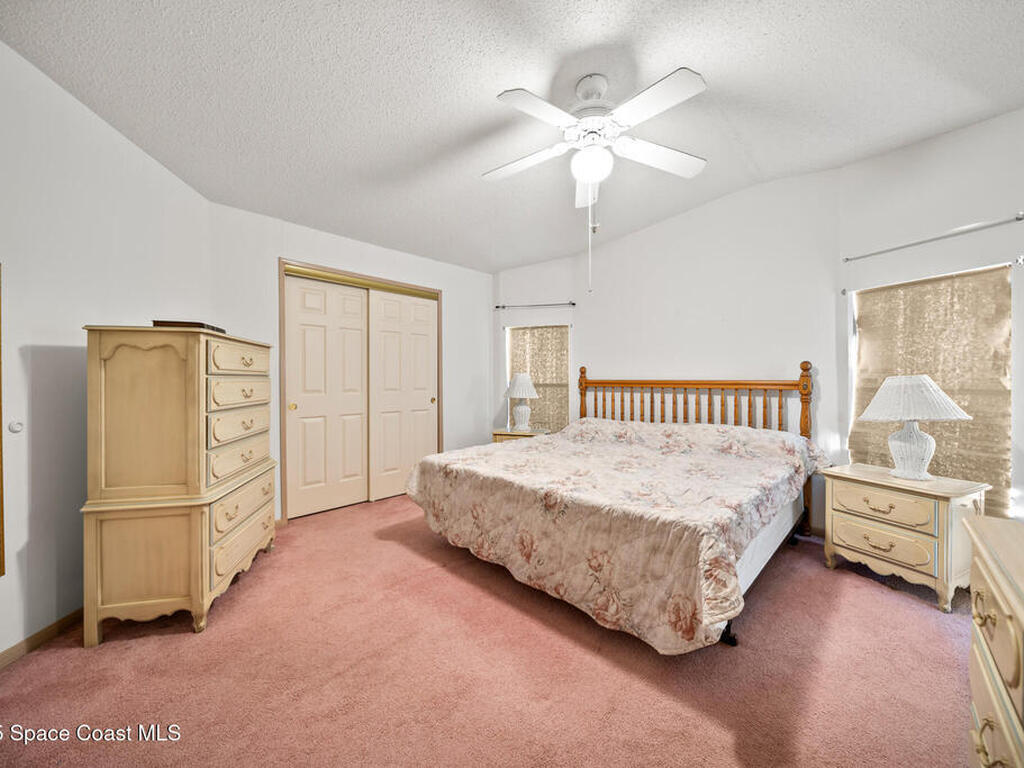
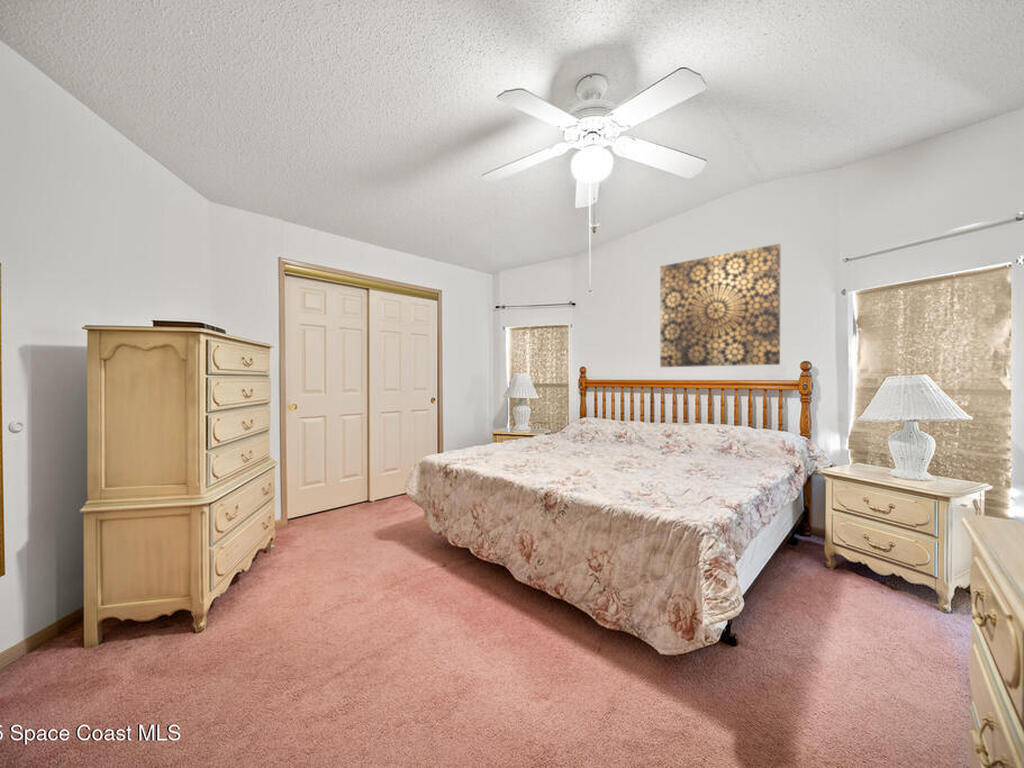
+ wall art [659,243,781,368]
